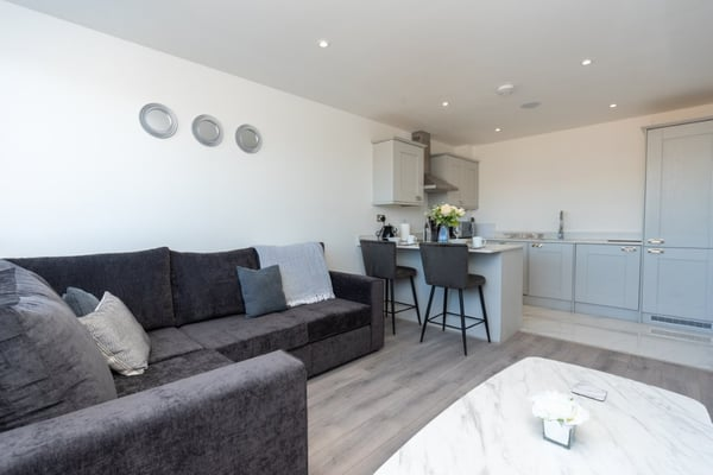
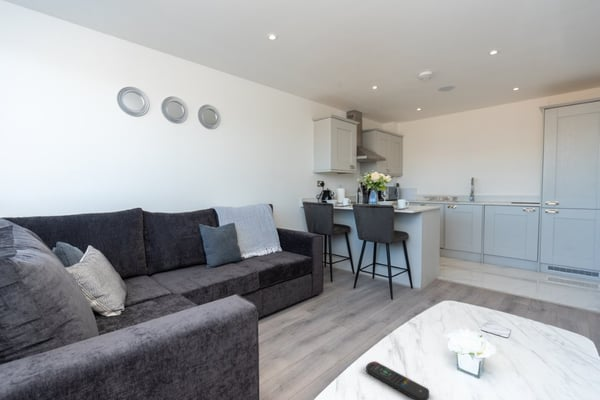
+ remote control [365,360,430,400]
